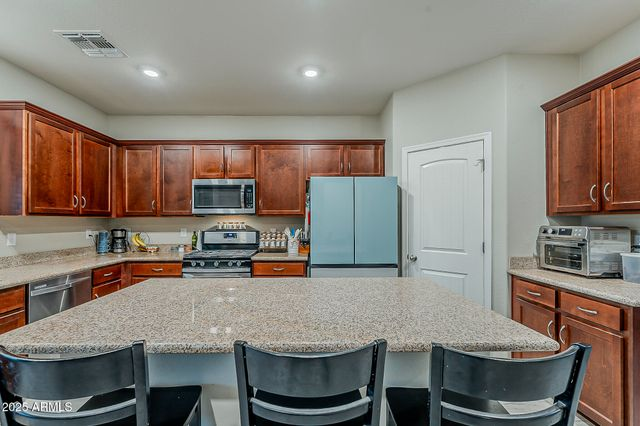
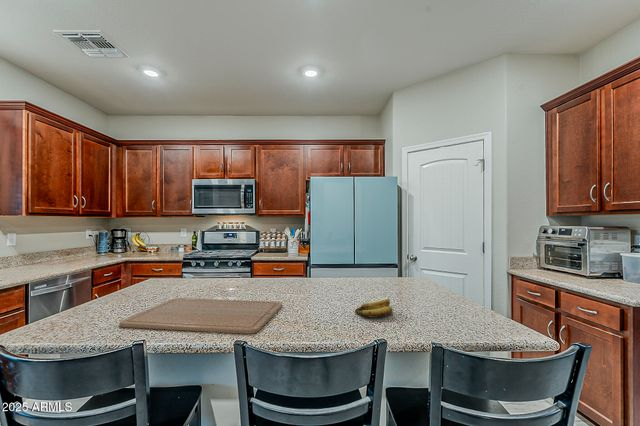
+ banana [354,297,393,319]
+ chopping board [118,297,283,335]
